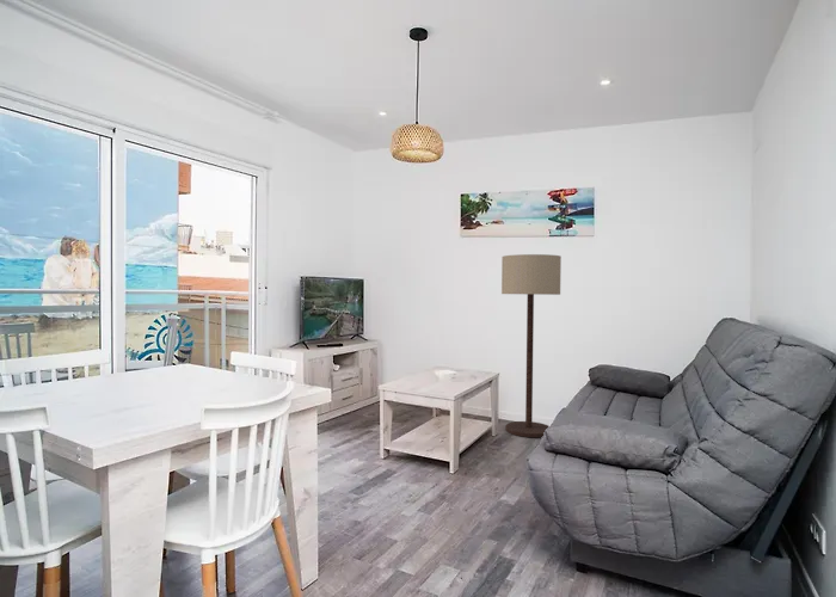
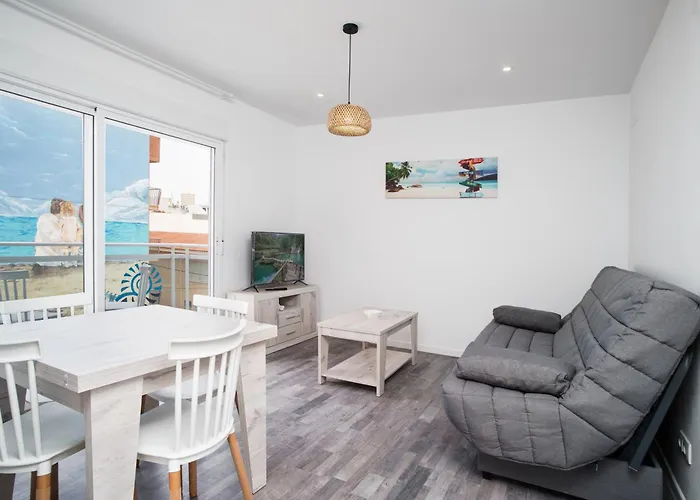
- floor lamp [500,253,563,438]
